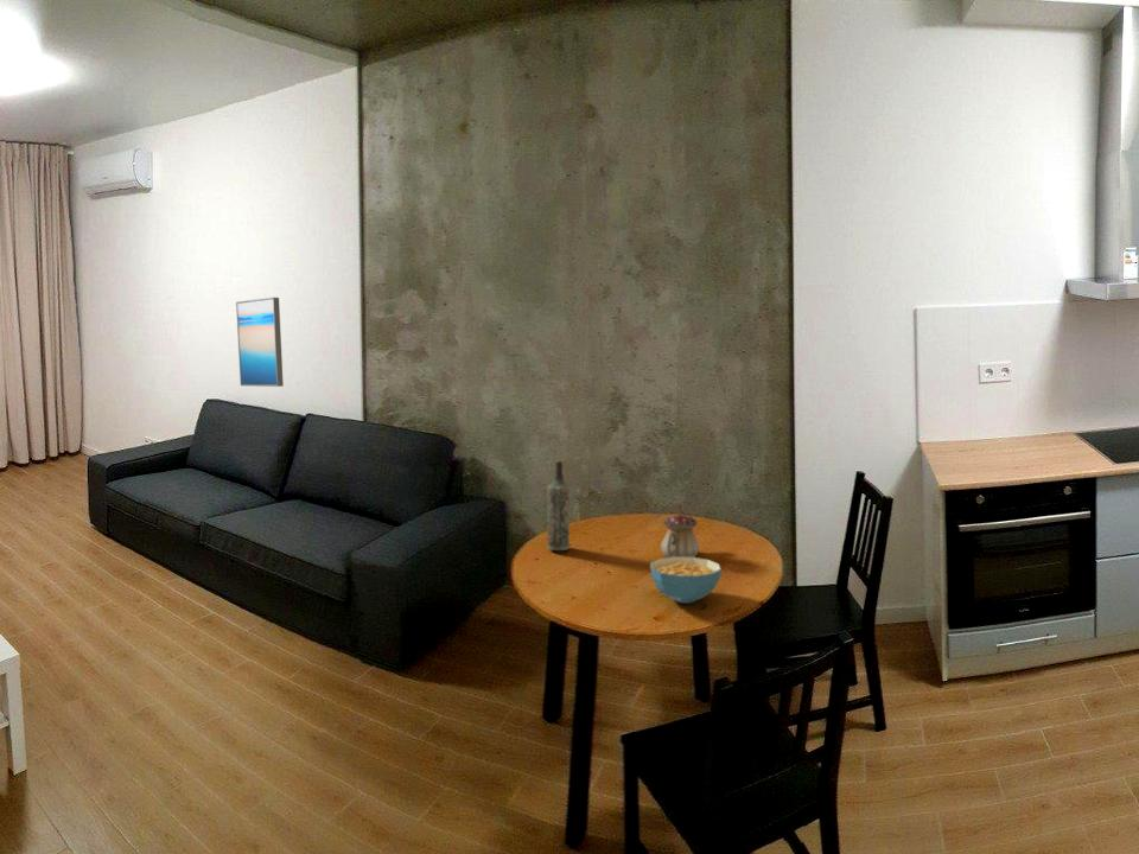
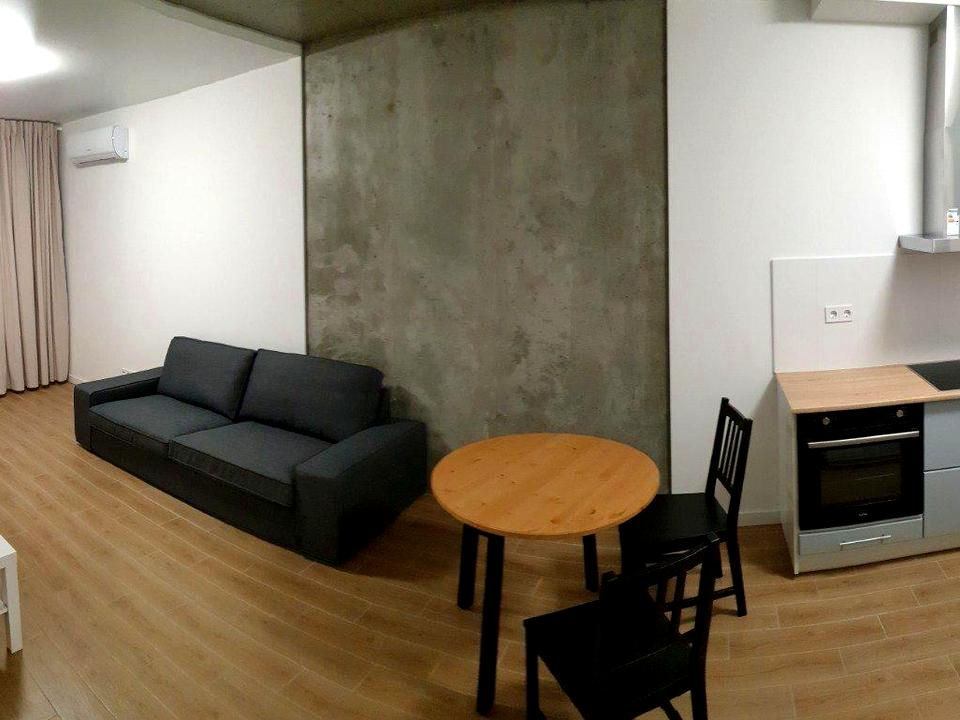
- bottle [547,459,571,552]
- wall art [235,297,285,388]
- teapot [660,509,700,559]
- cereal bowl [649,556,723,604]
